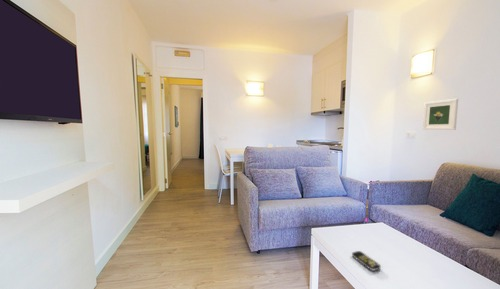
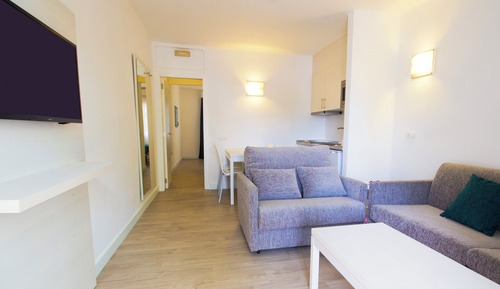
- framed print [422,98,459,131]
- remote control [351,250,382,272]
